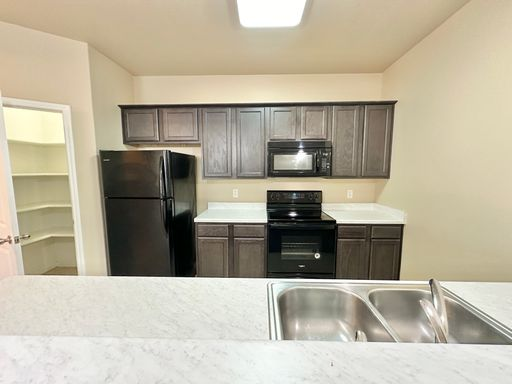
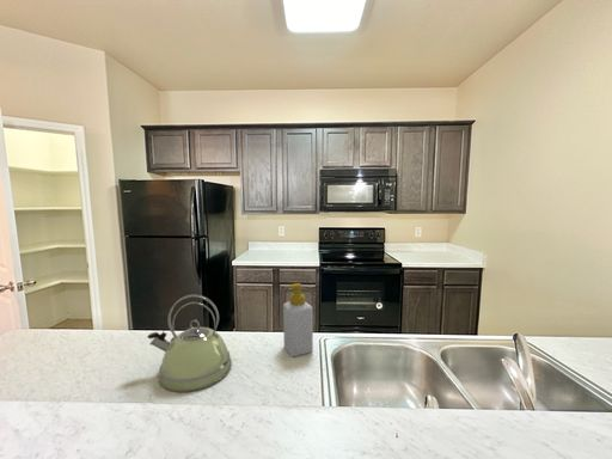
+ soap bottle [282,282,314,357]
+ kettle [146,293,233,393]
